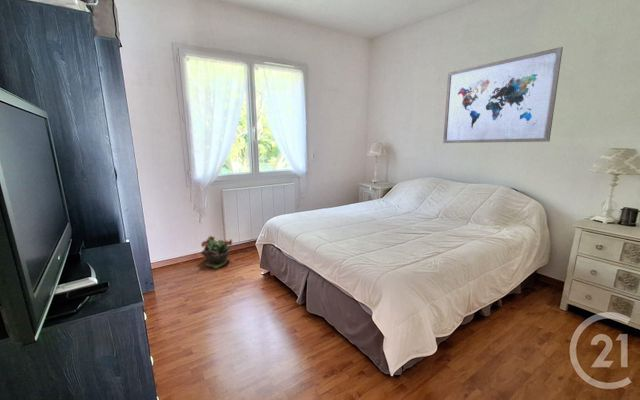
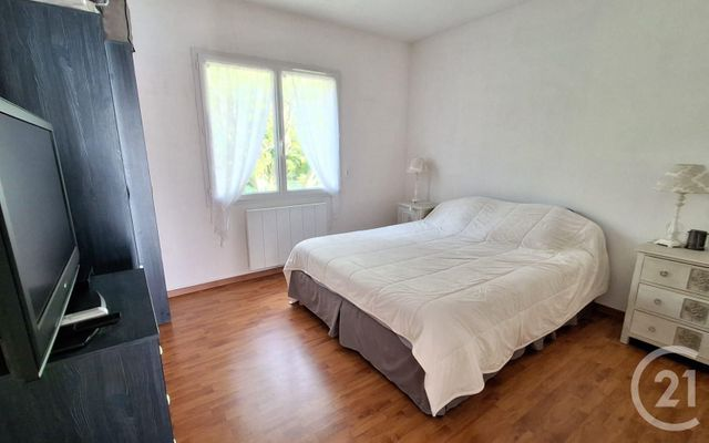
- wall art [442,46,564,144]
- potted plant [200,234,233,269]
